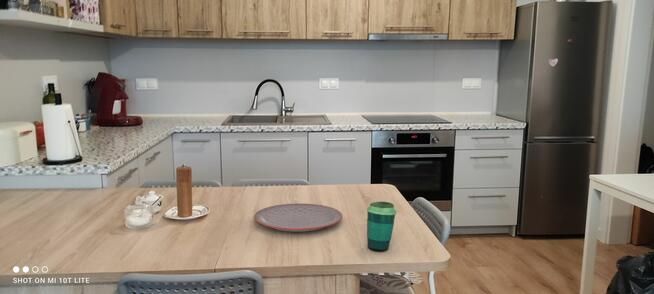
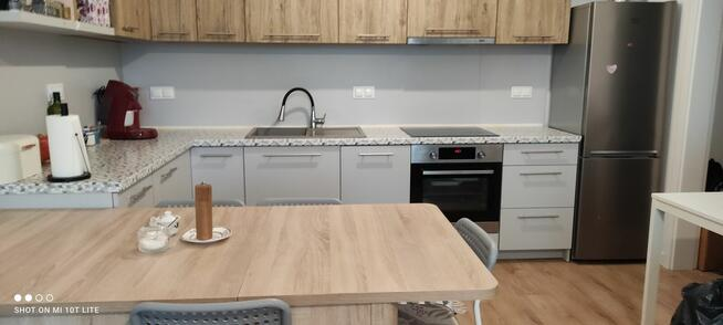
- cup [366,201,397,252]
- plate [253,203,343,233]
